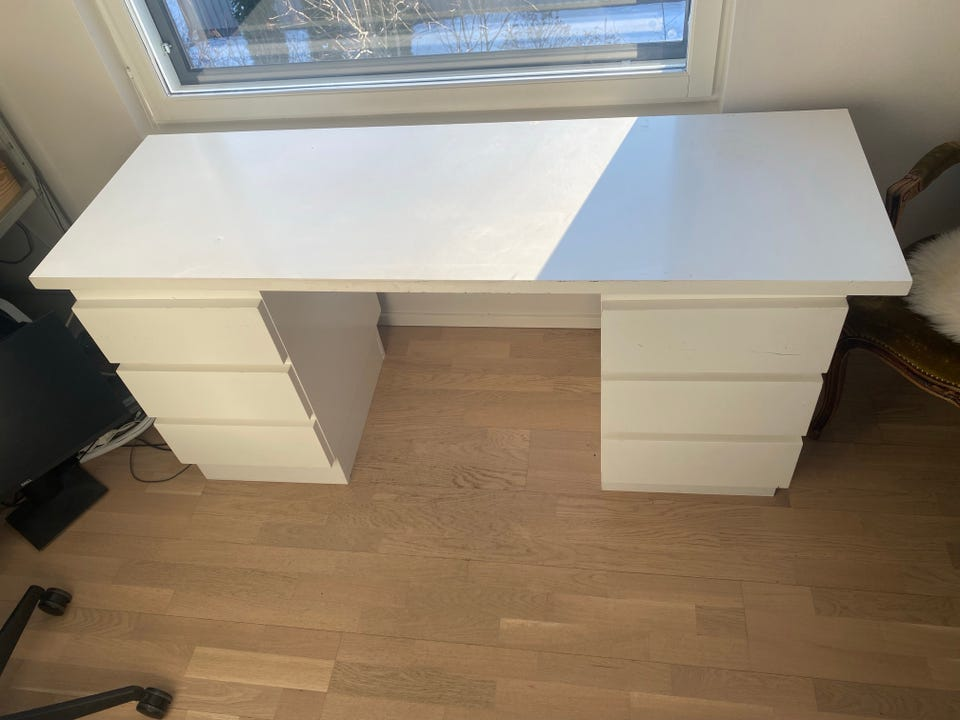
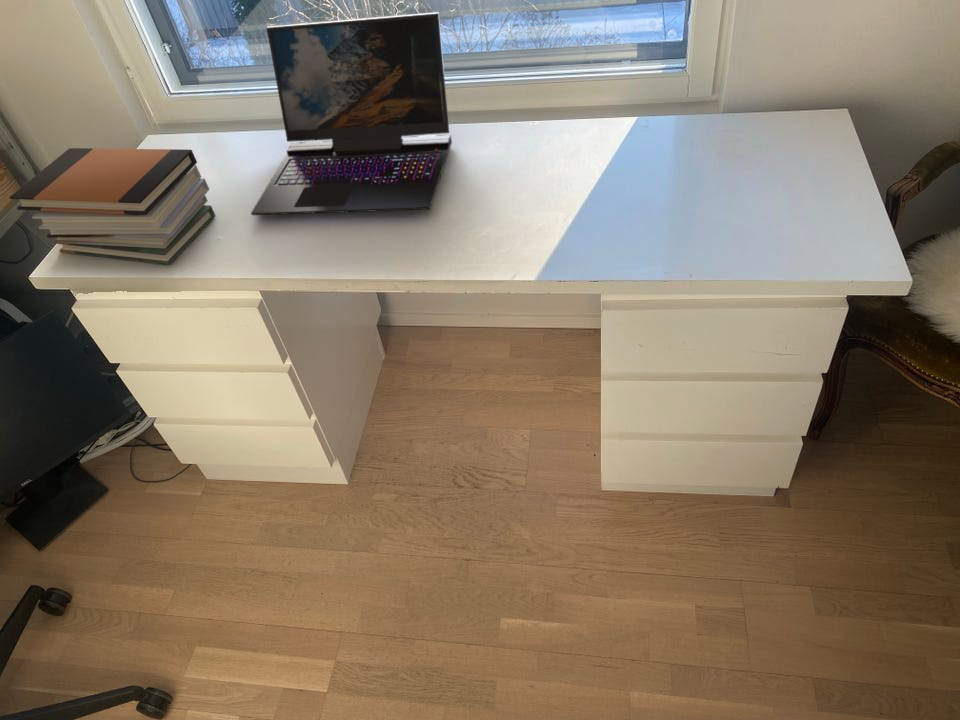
+ book stack [8,147,217,265]
+ laptop [250,11,453,216]
